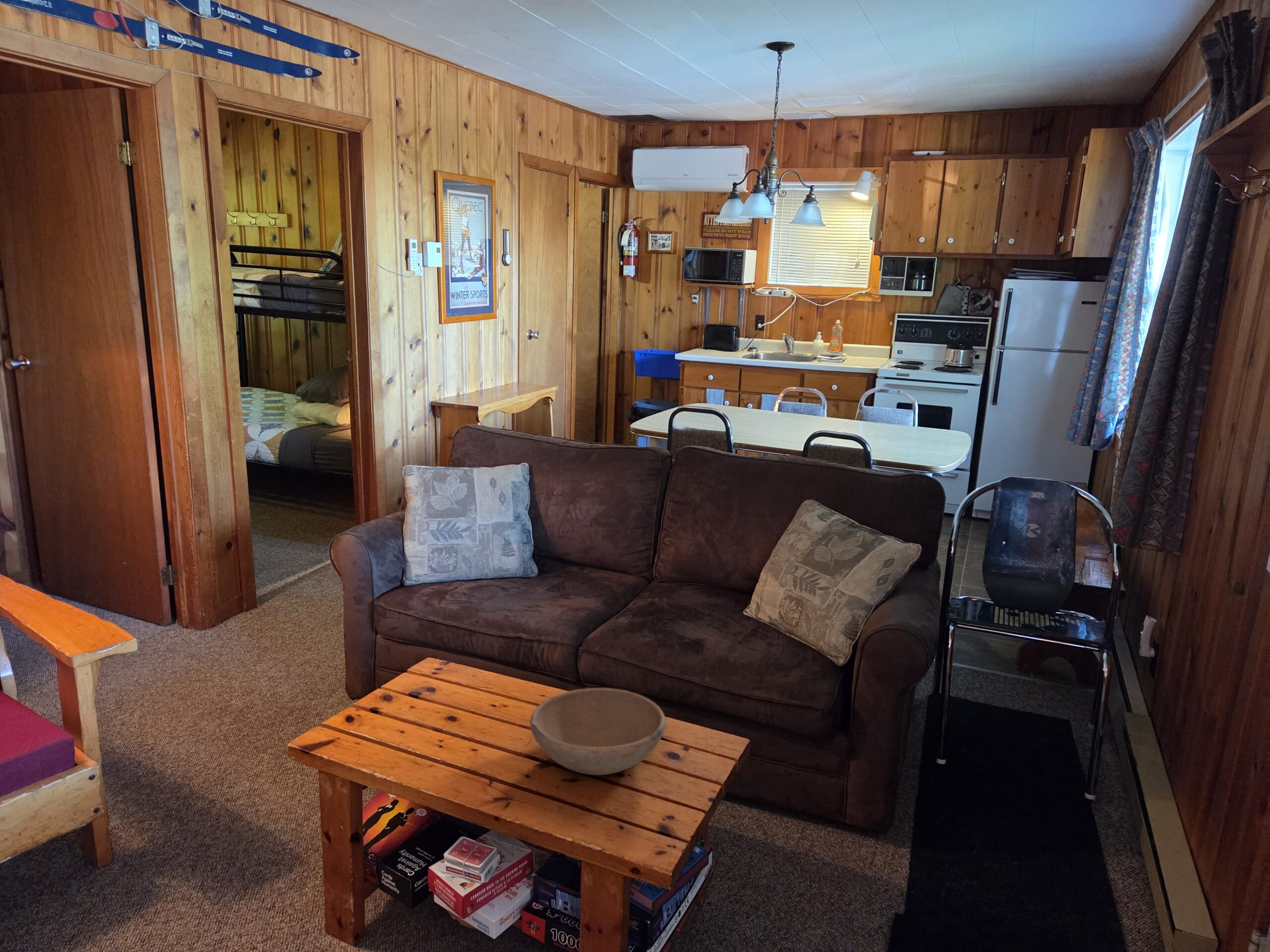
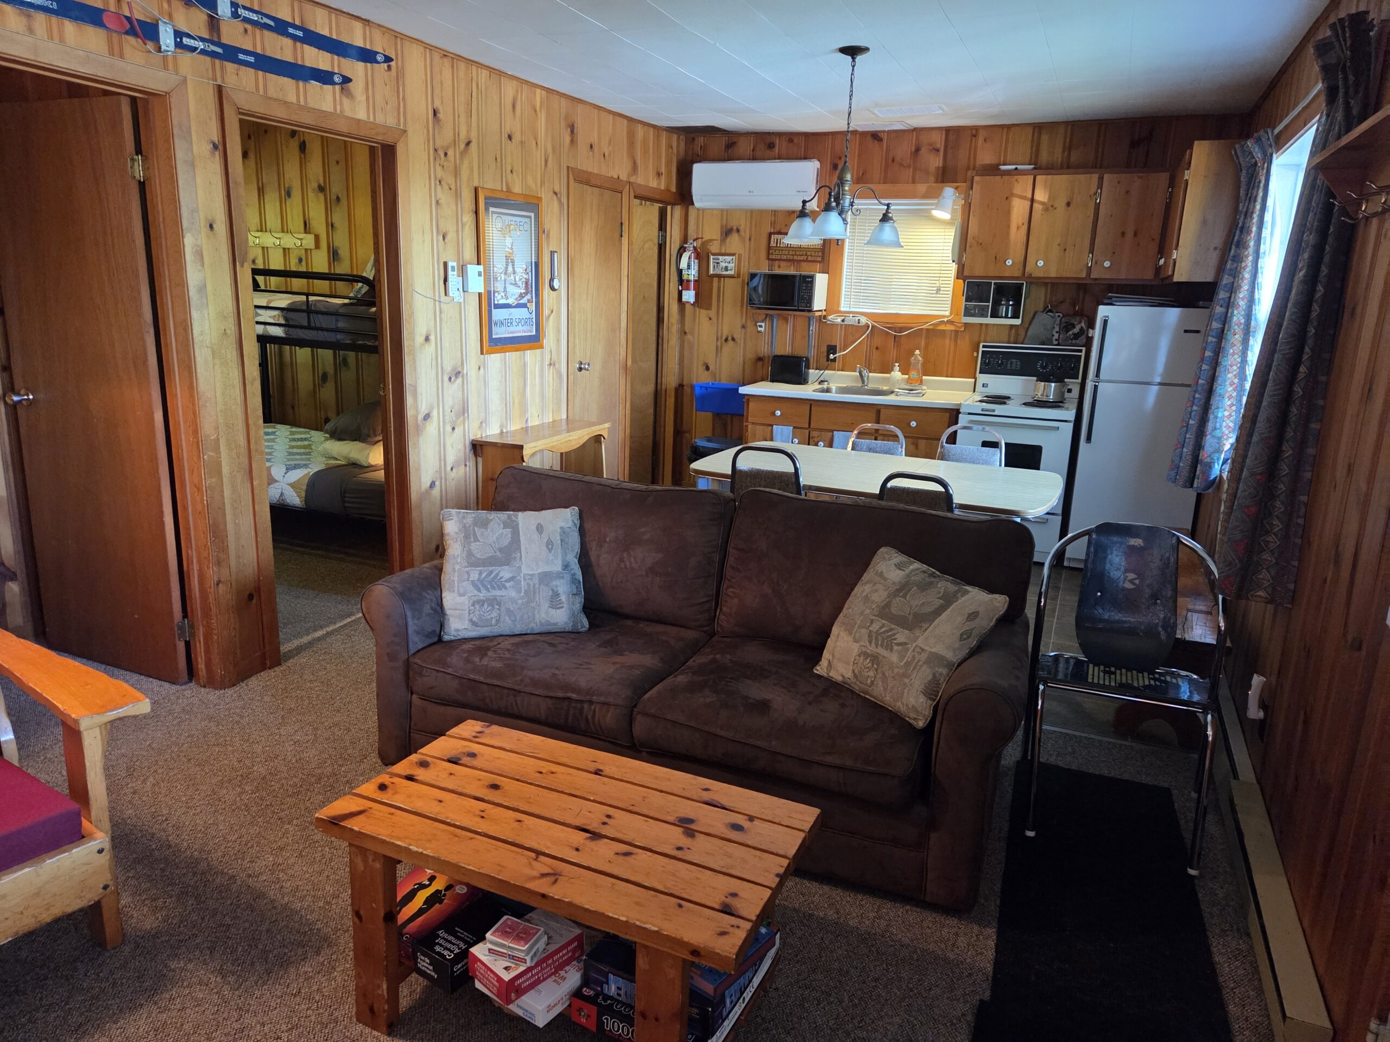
- bowl [529,688,666,776]
